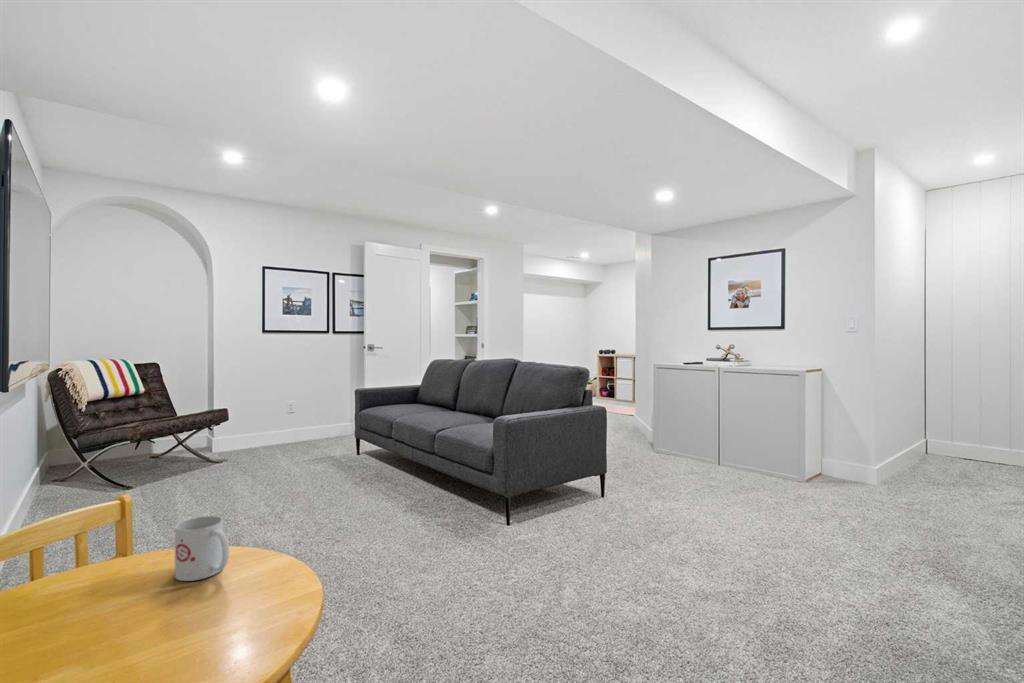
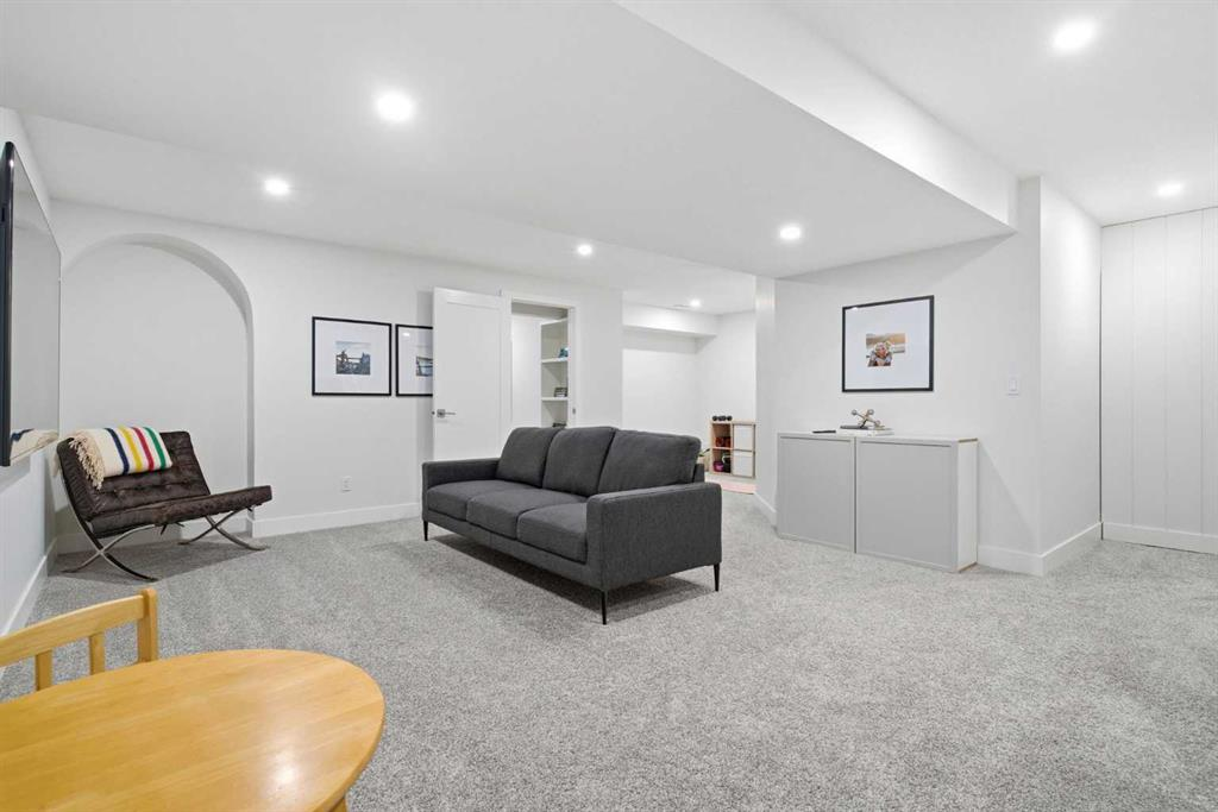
- mug [174,515,230,582]
